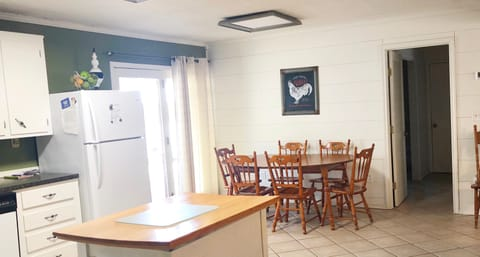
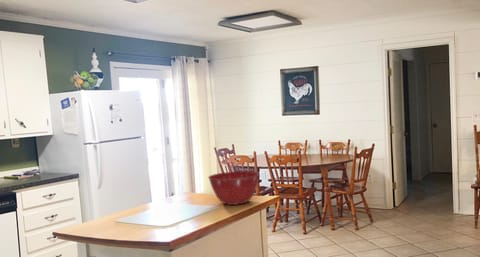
+ mixing bowl [207,170,260,206]
